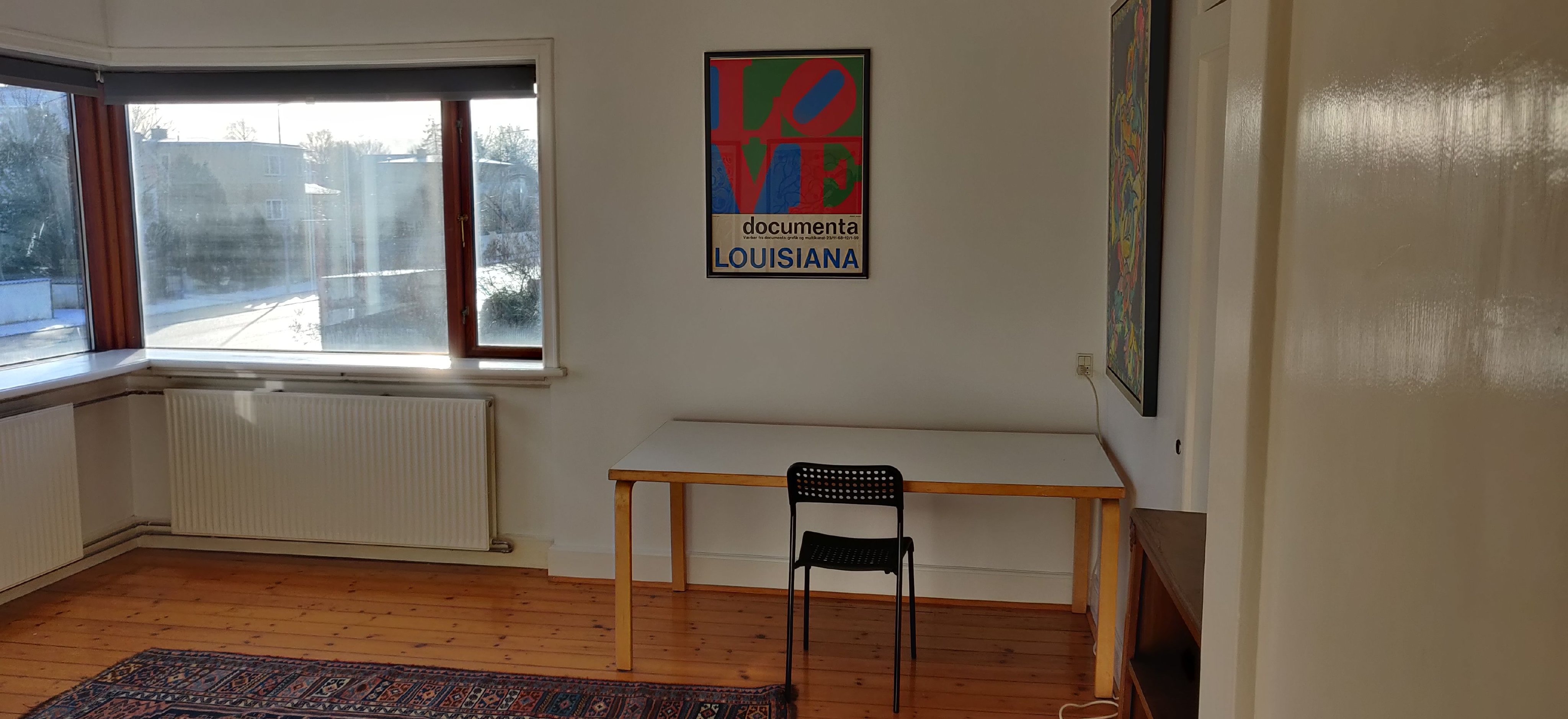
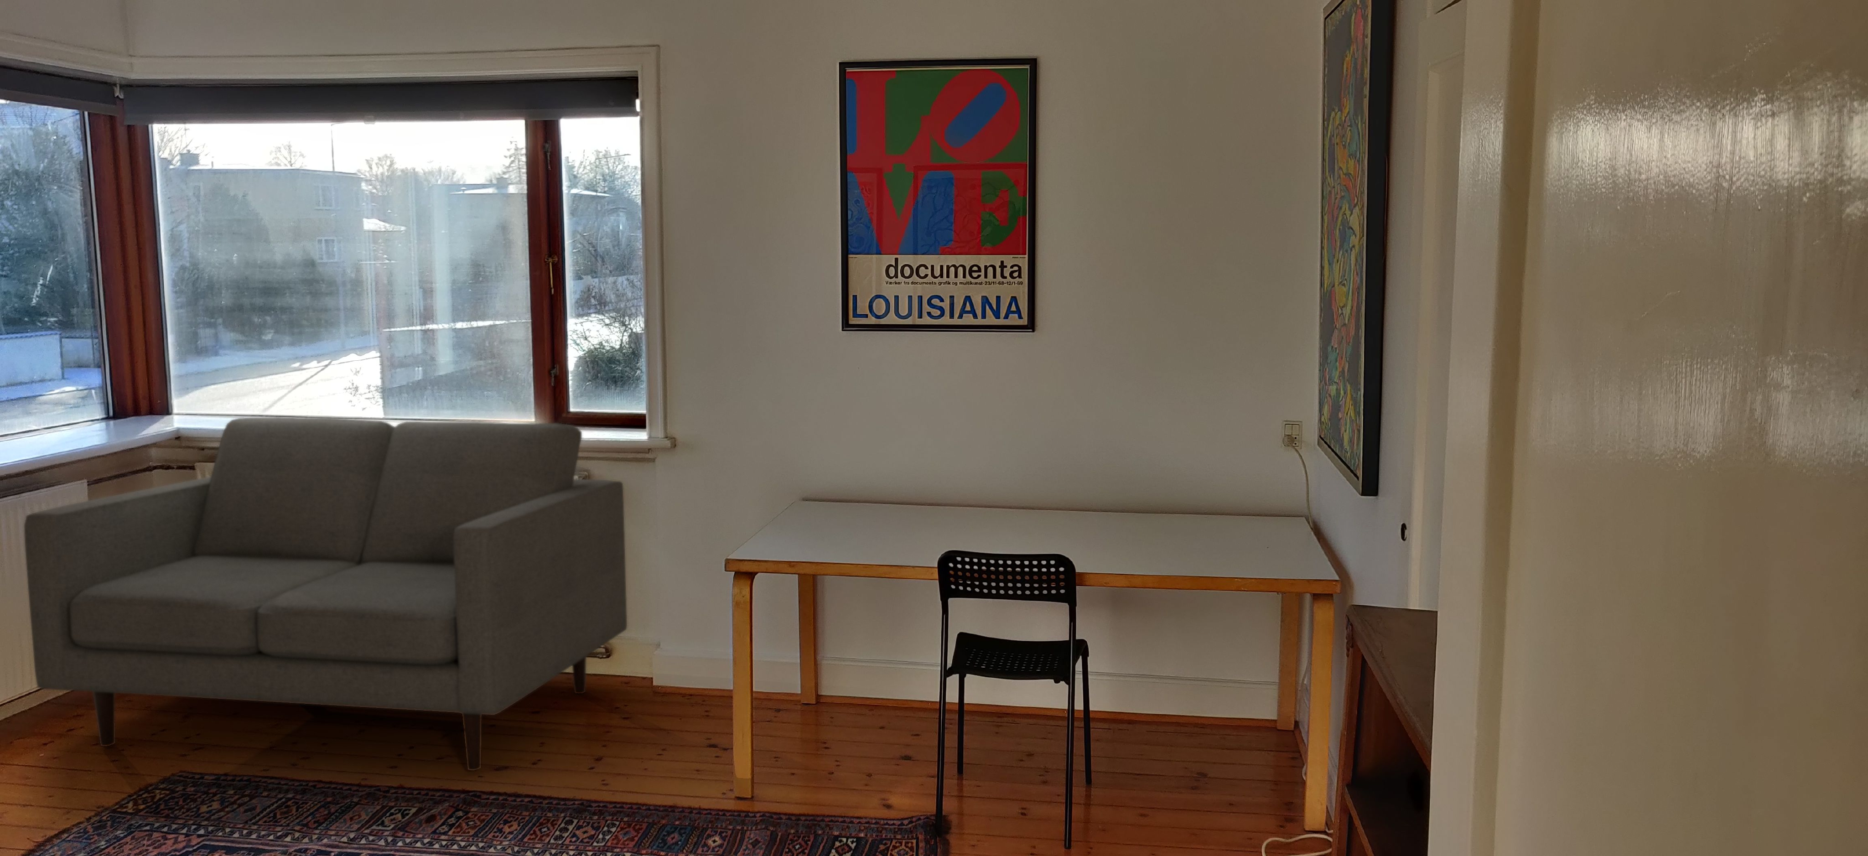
+ sofa [24,417,628,771]
